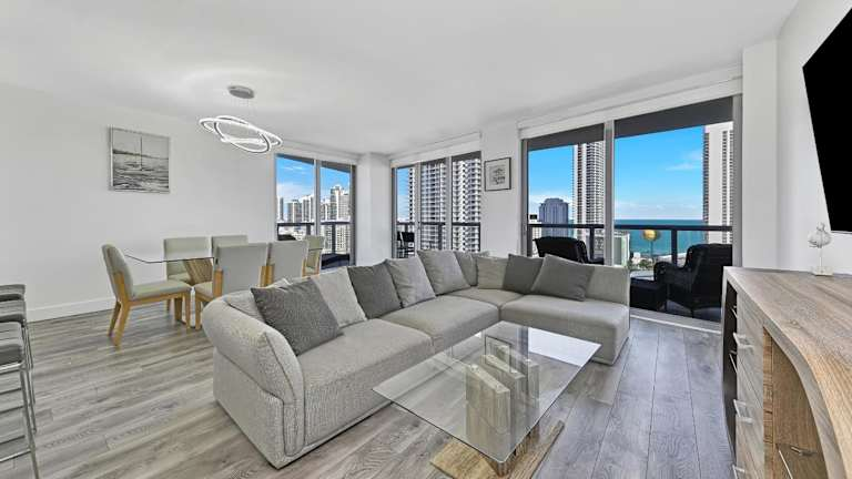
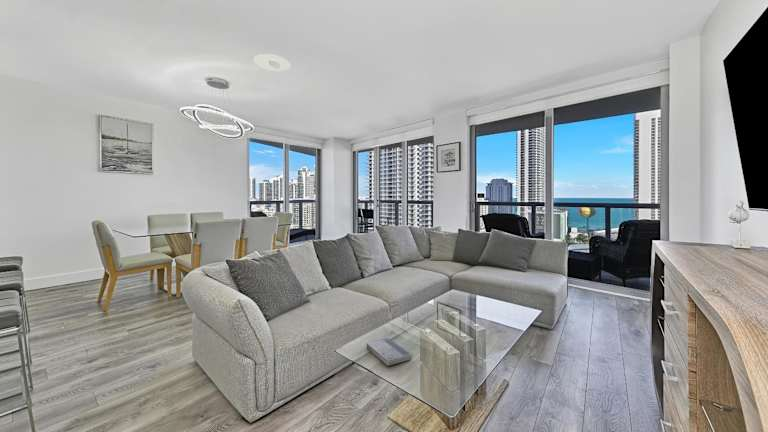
+ book [366,337,413,367]
+ recessed light [253,53,292,72]
